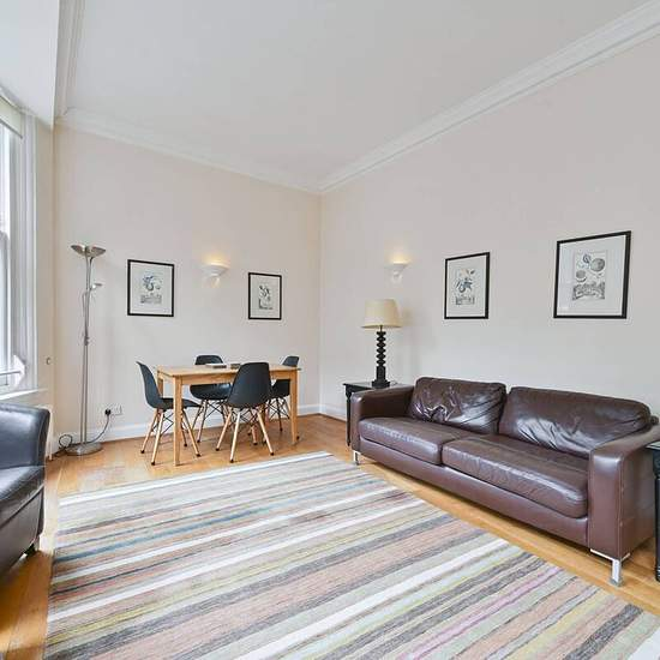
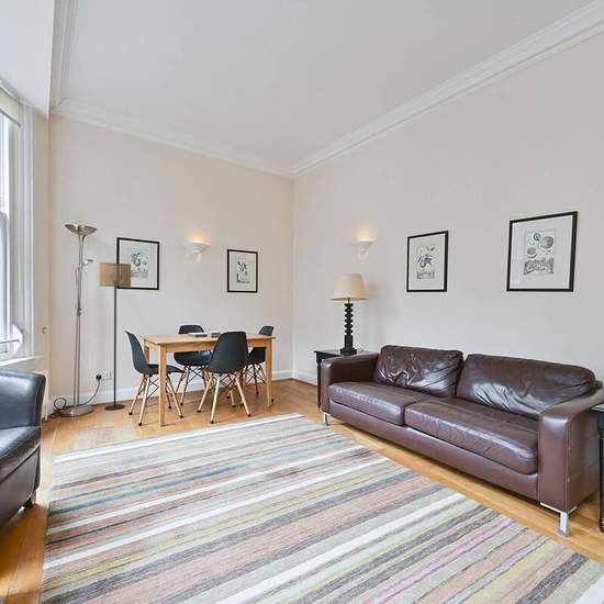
+ floor lamp [99,261,132,412]
